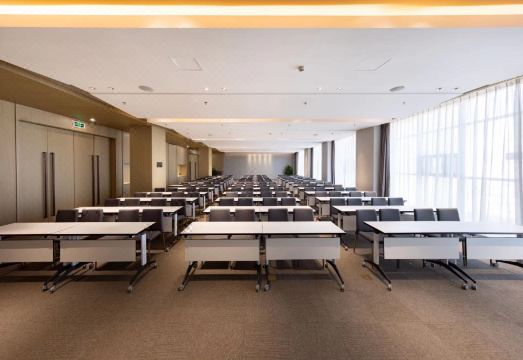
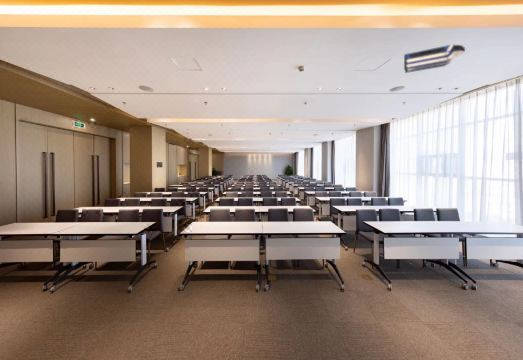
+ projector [403,44,466,74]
